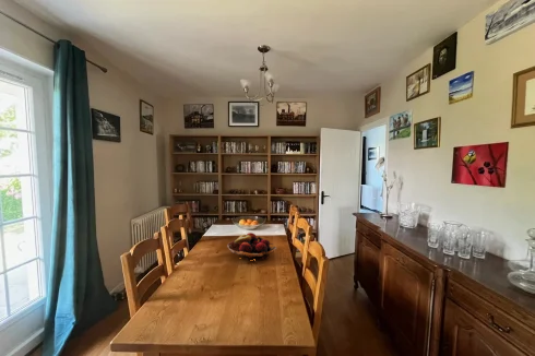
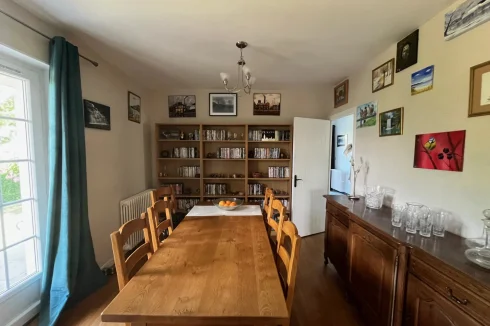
- fruit basket [226,232,277,261]
